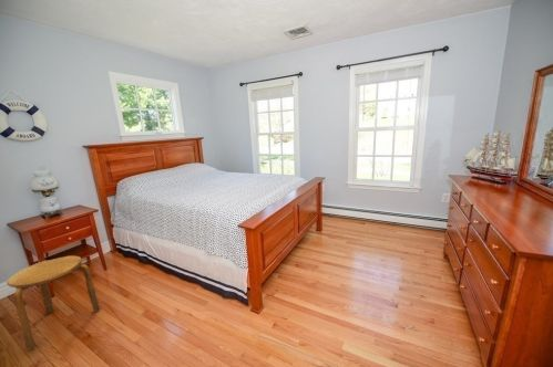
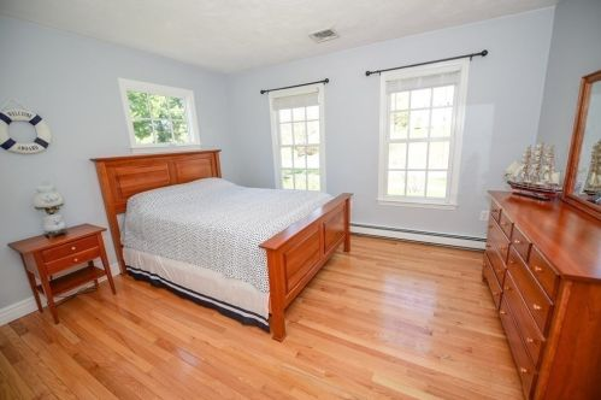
- stool [6,255,101,350]
